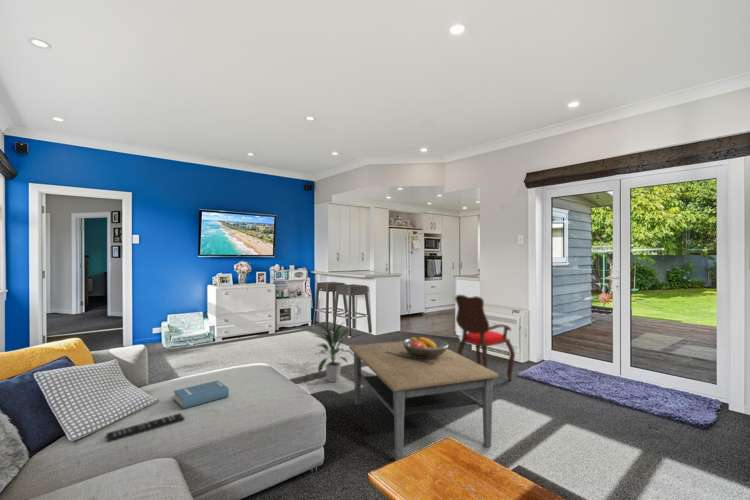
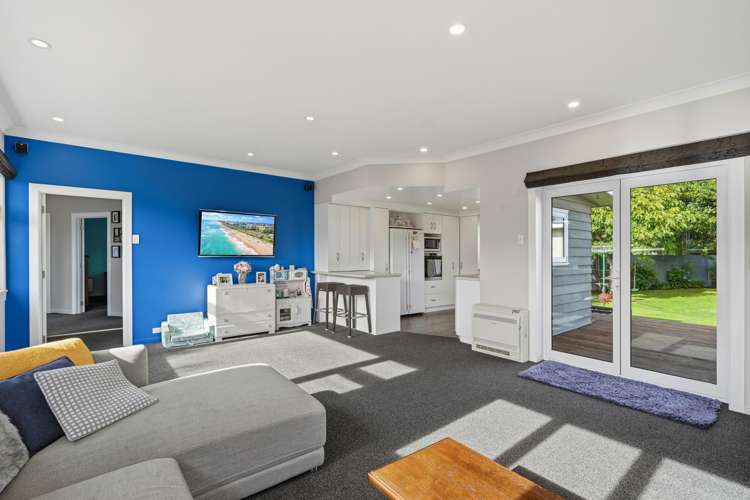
- armchair [454,294,516,382]
- fruit bowl [402,336,450,359]
- hardback book [173,379,230,410]
- indoor plant [314,319,354,383]
- coffee table [348,340,500,462]
- remote control [106,412,185,443]
